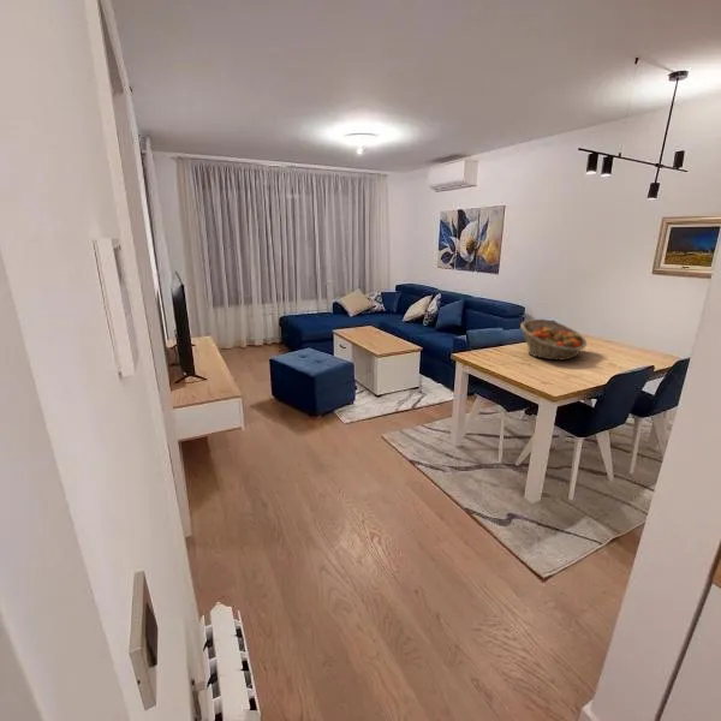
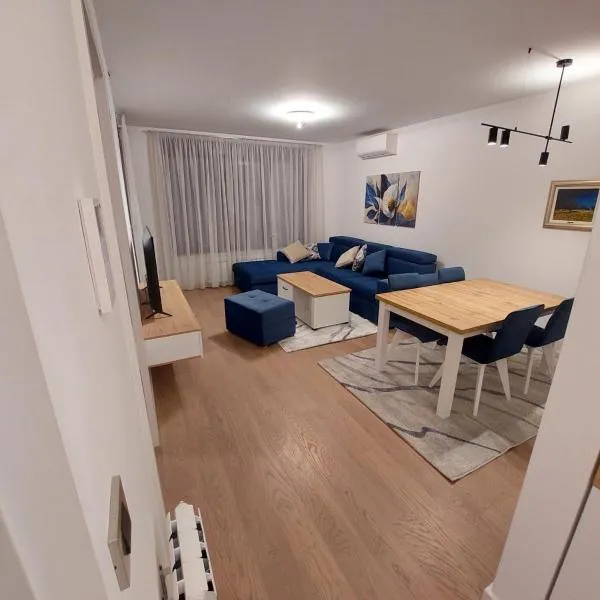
- fruit basket [519,318,588,362]
